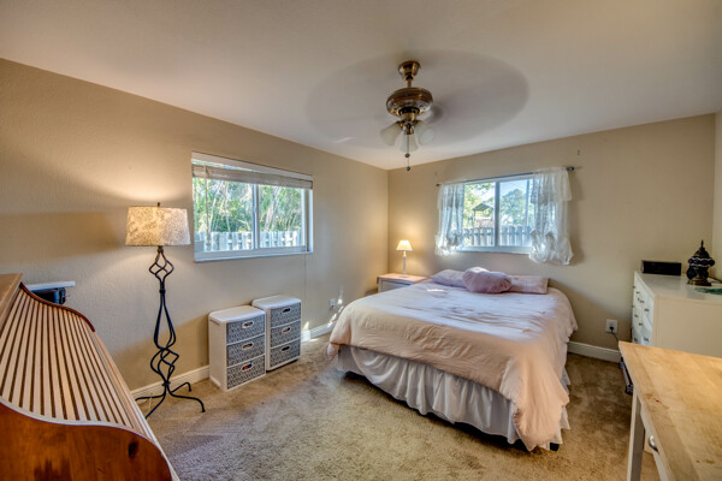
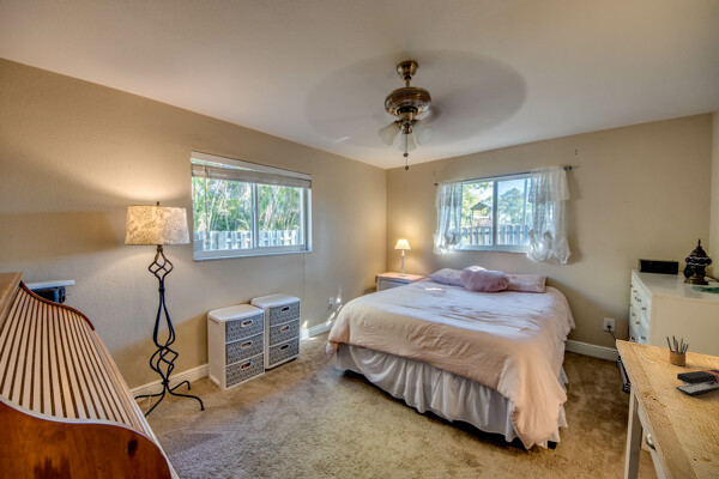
+ pencil box [665,334,689,366]
+ stapler [675,368,719,396]
